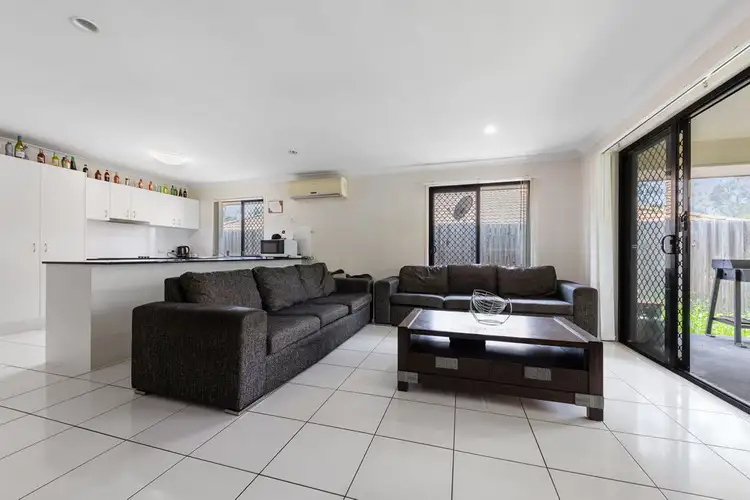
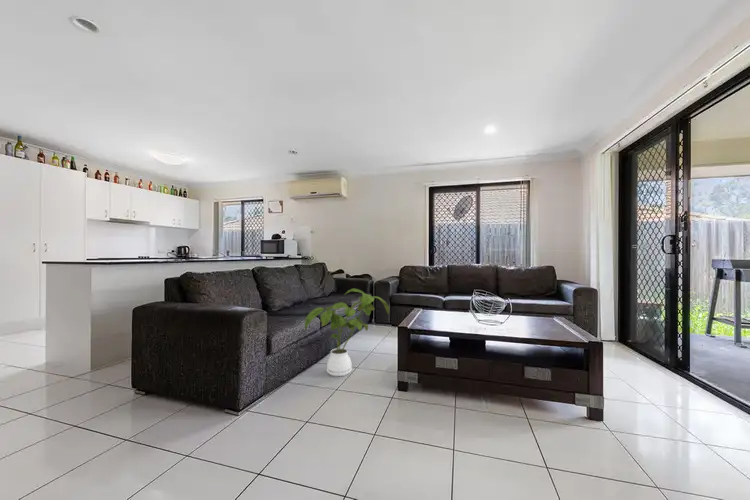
+ house plant [304,288,390,377]
